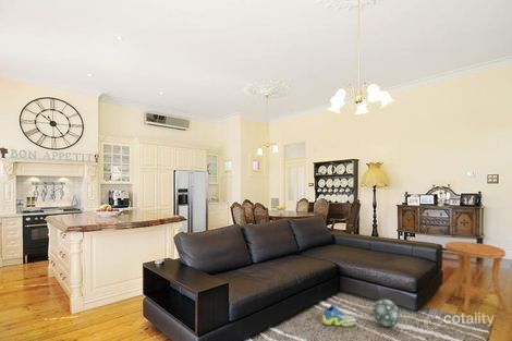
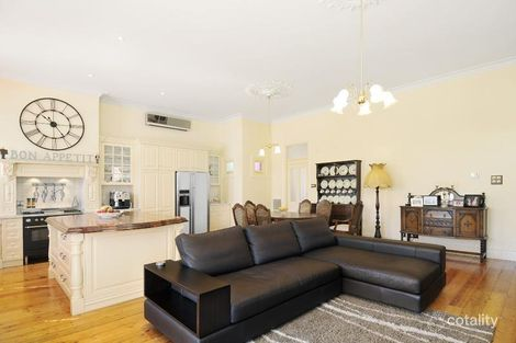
- ball [371,299,401,328]
- side table [444,241,510,315]
- sneaker [321,304,357,328]
